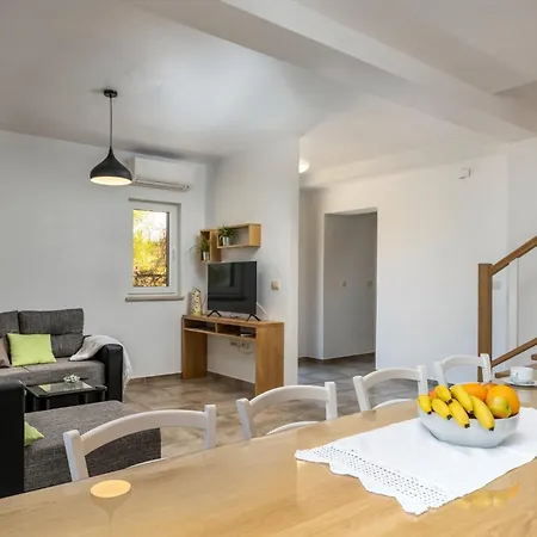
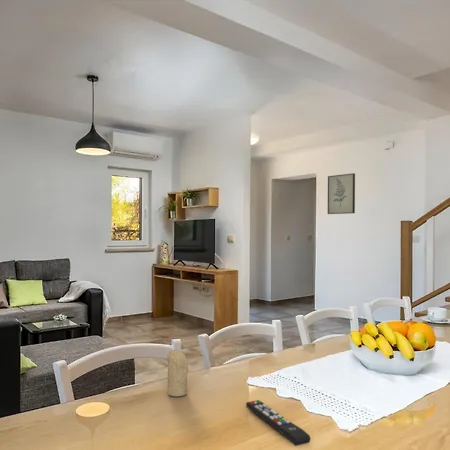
+ wall art [327,172,356,215]
+ candle [166,349,189,398]
+ remote control [245,399,312,447]
